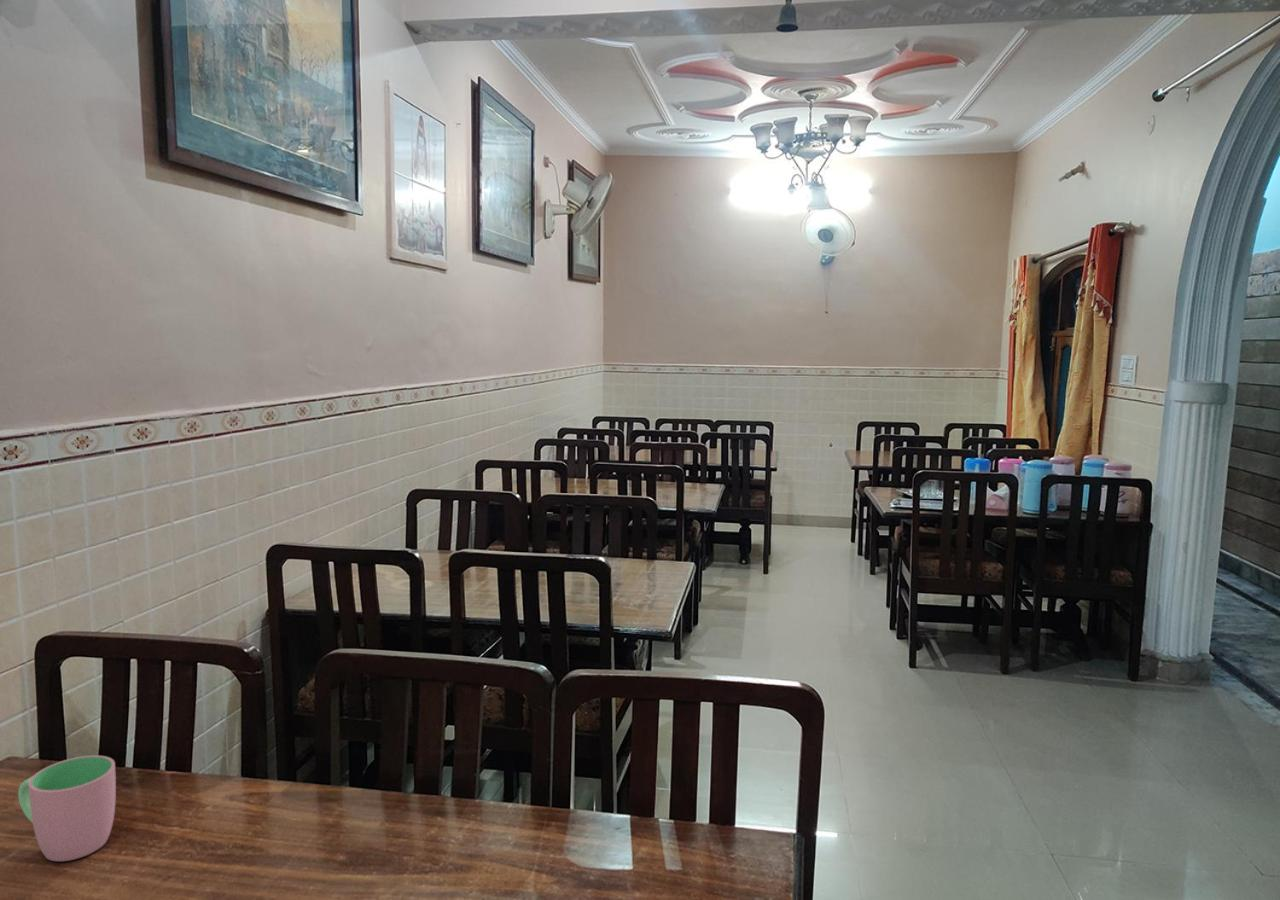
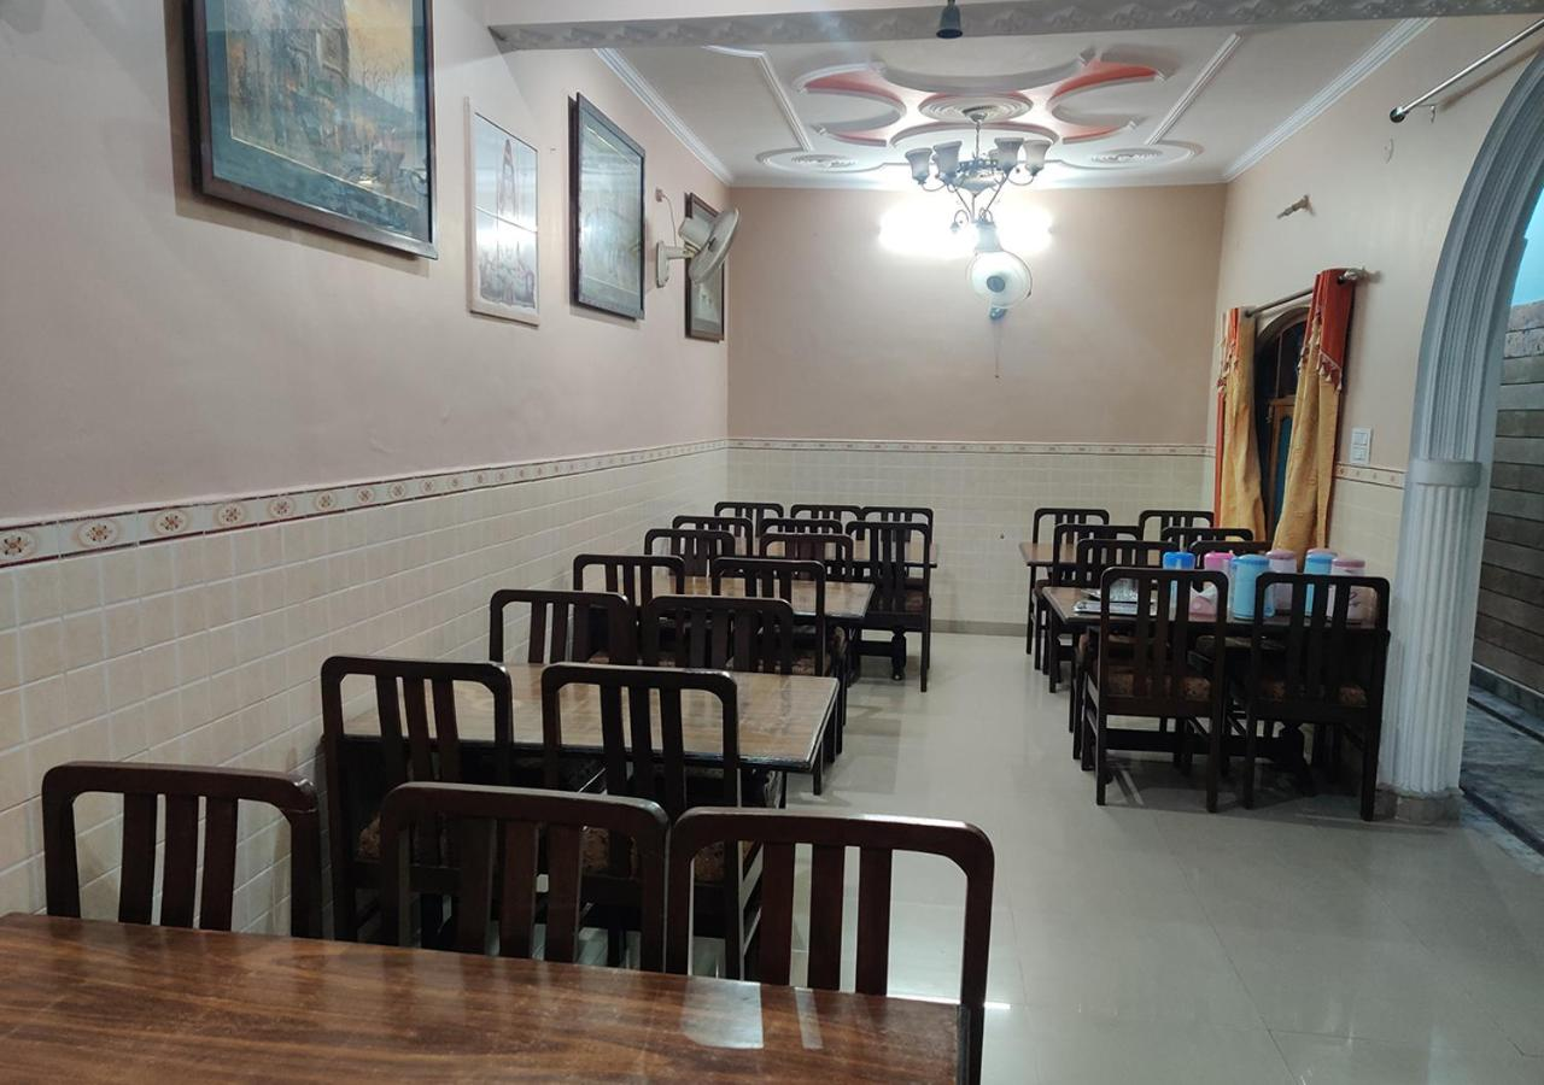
- cup [17,754,117,862]
